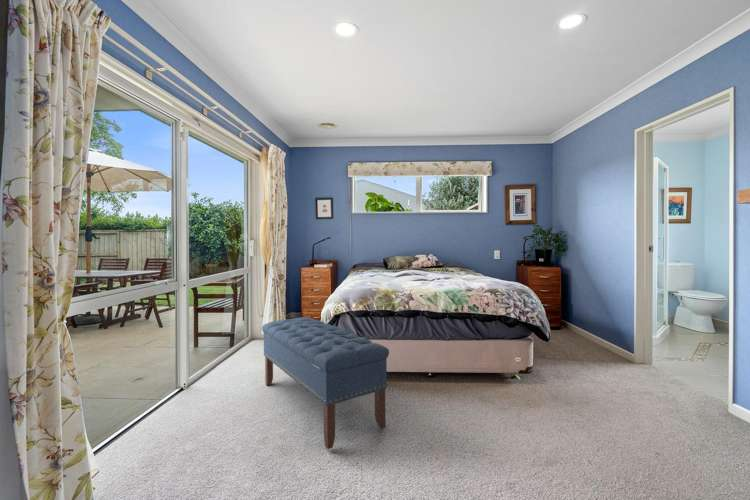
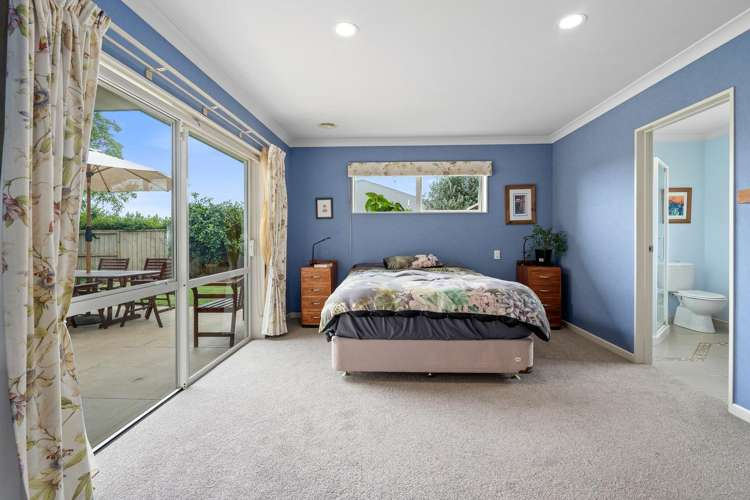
- bench [261,316,390,450]
